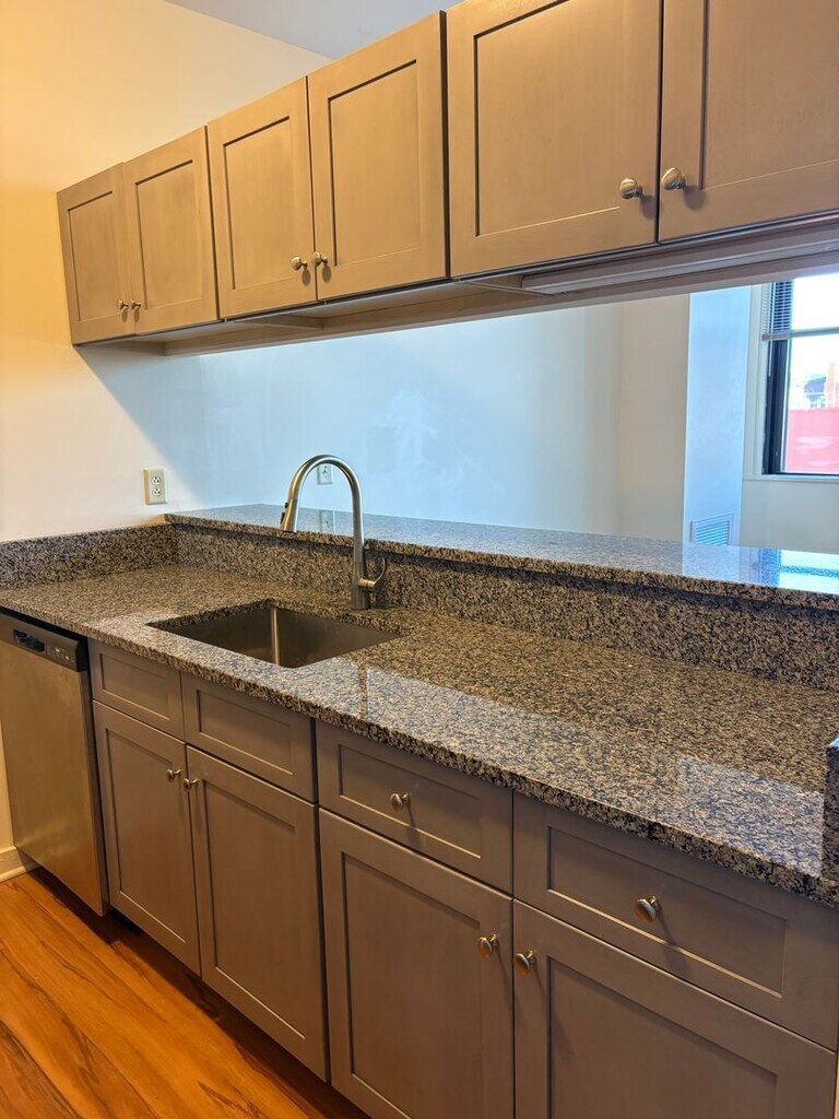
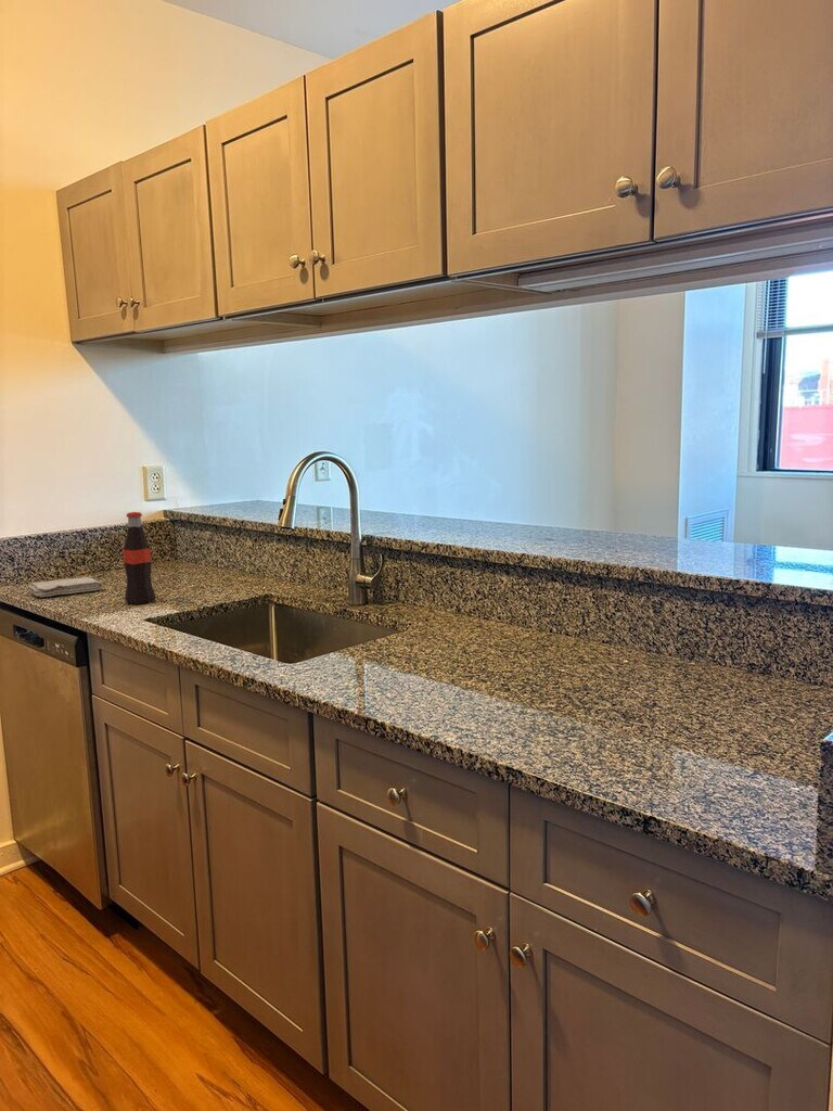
+ bottle [121,511,156,605]
+ washcloth [27,576,104,598]
